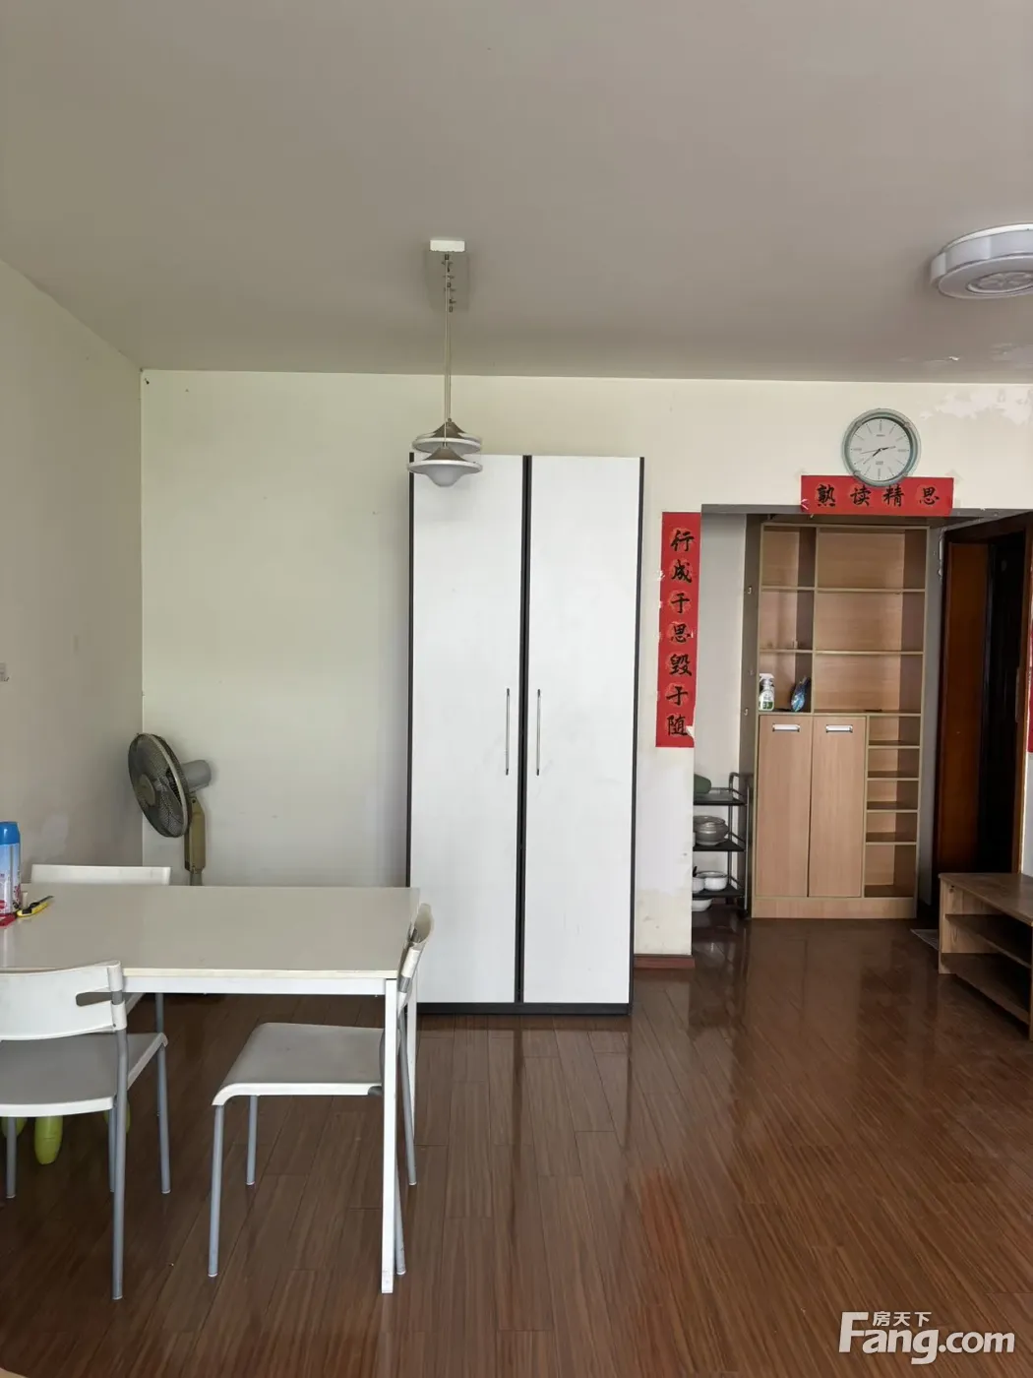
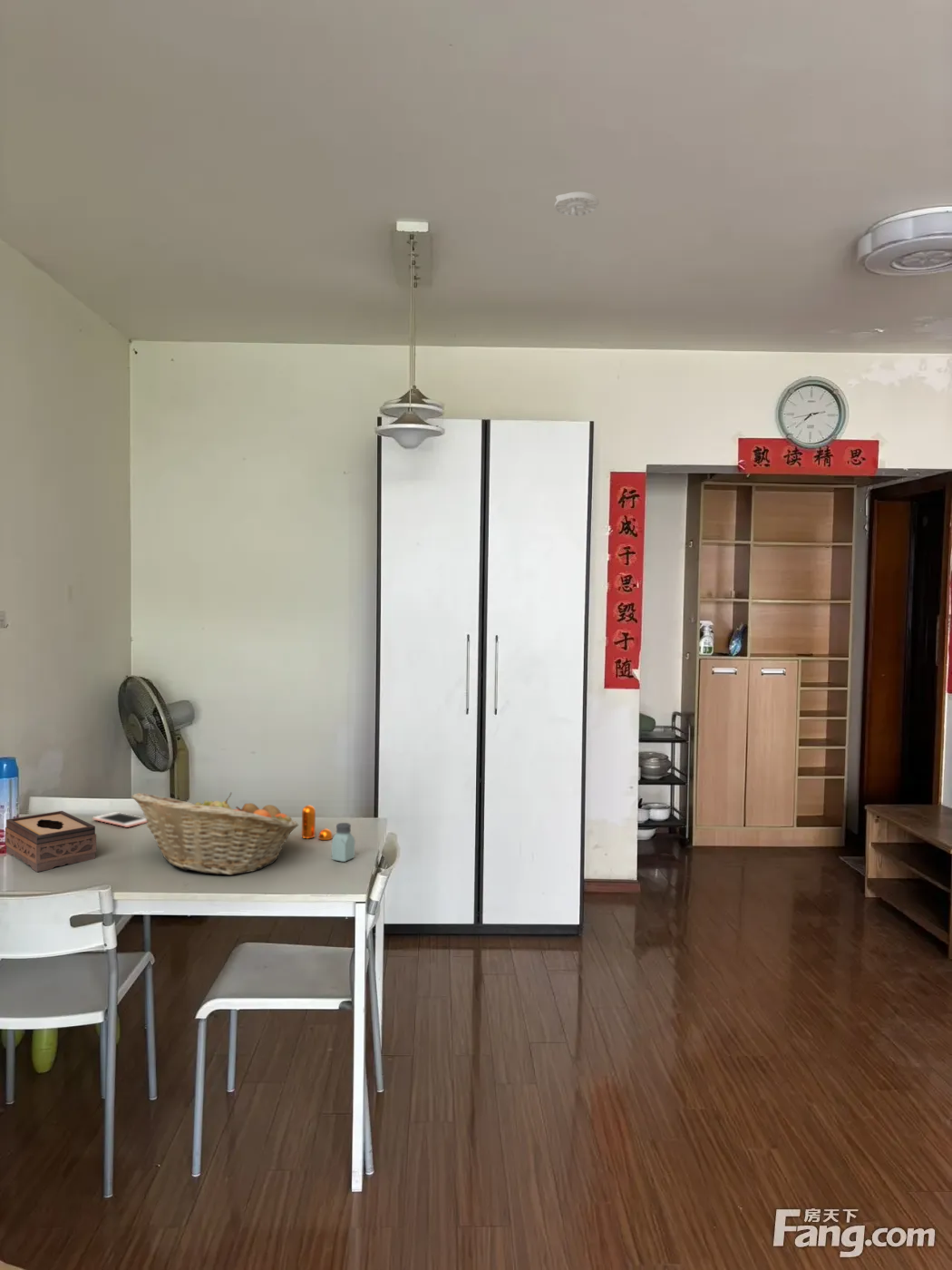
+ tissue box [5,810,97,873]
+ smoke detector [554,191,600,218]
+ cell phone [92,811,148,828]
+ fruit basket [131,792,300,875]
+ pepper shaker [301,805,334,841]
+ saltshaker [331,822,355,863]
